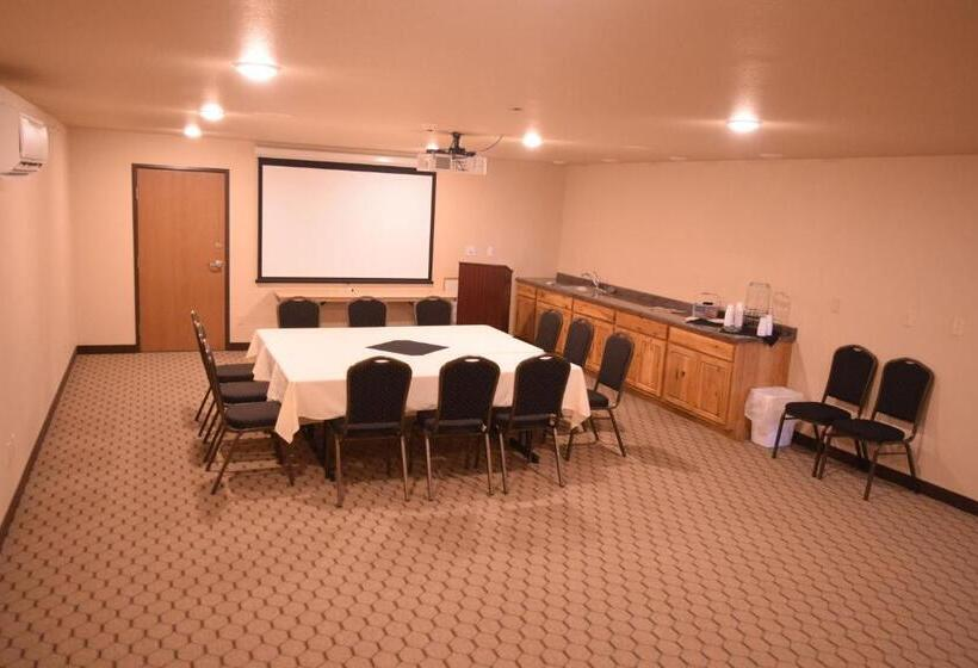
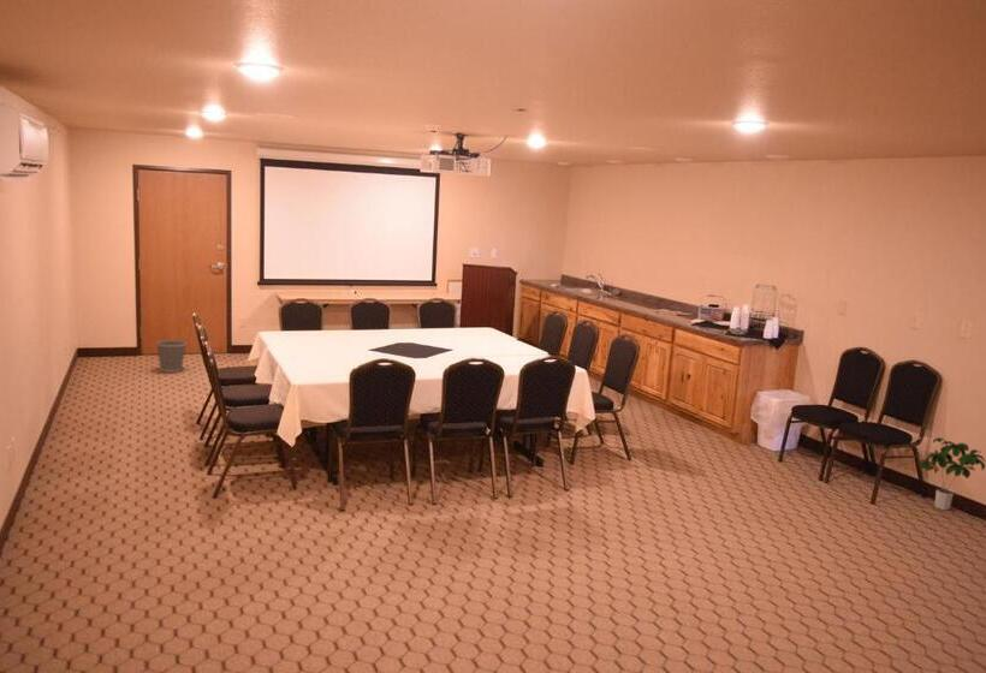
+ wastebasket [155,339,188,374]
+ potted plant [919,436,986,511]
